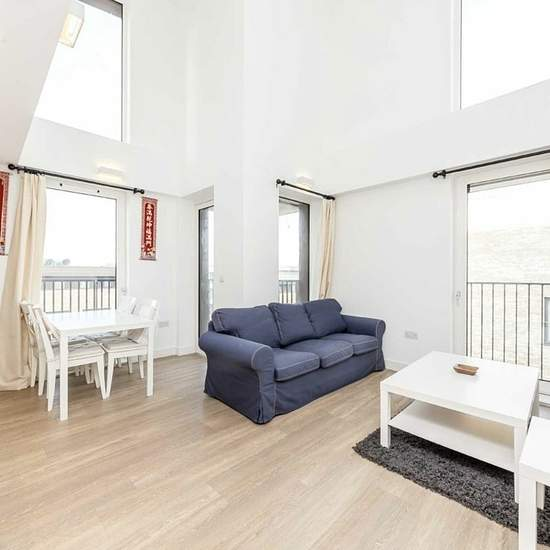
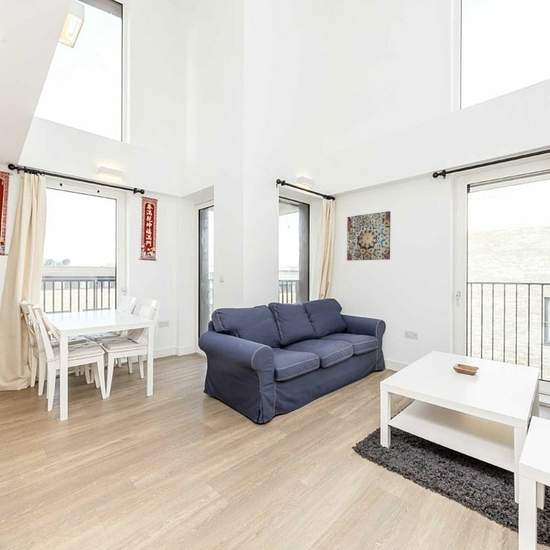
+ wall art [346,210,392,262]
